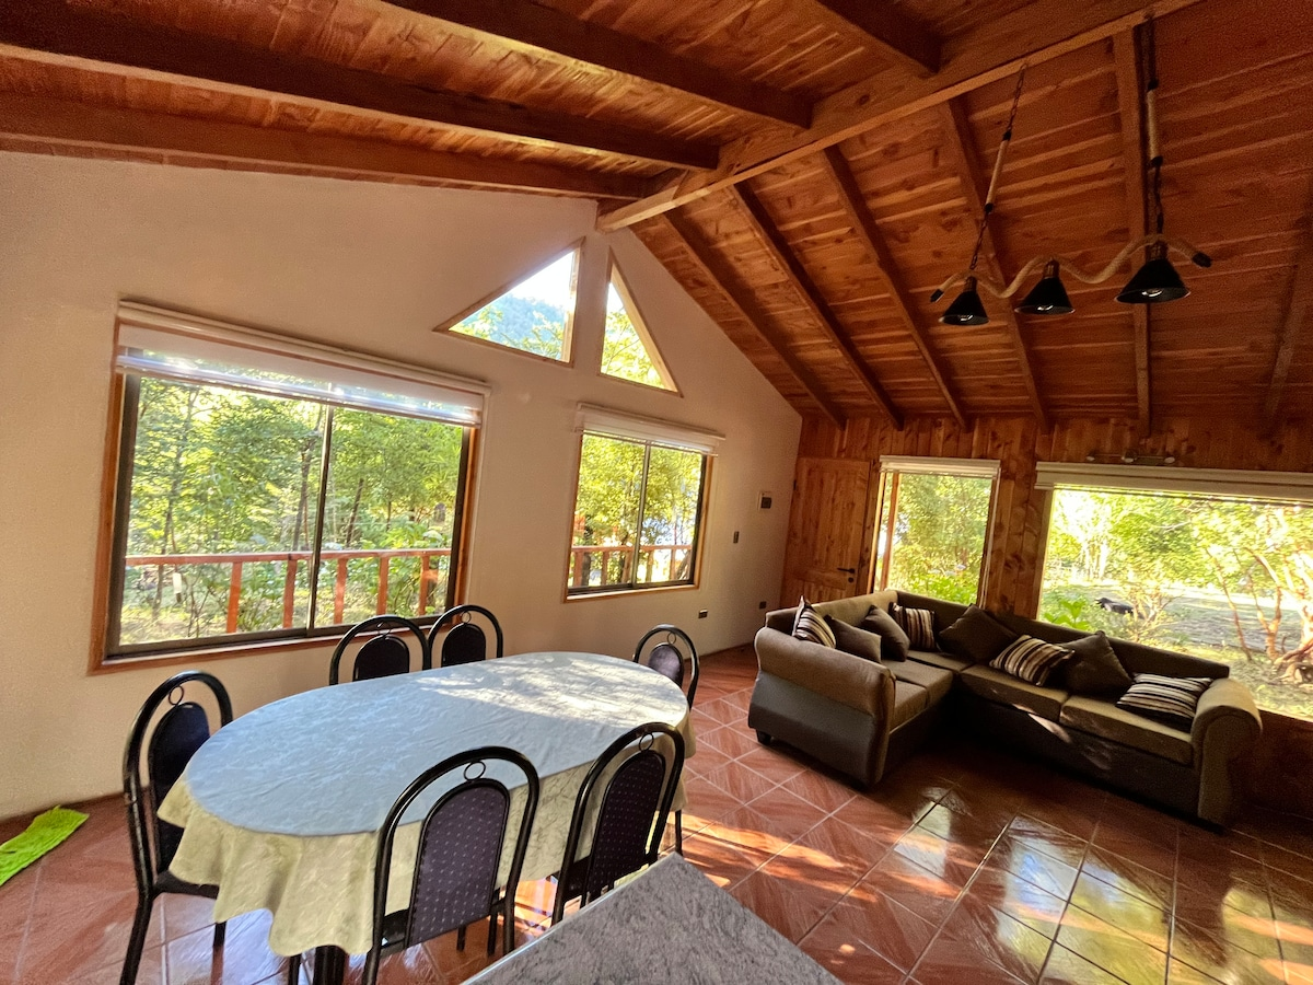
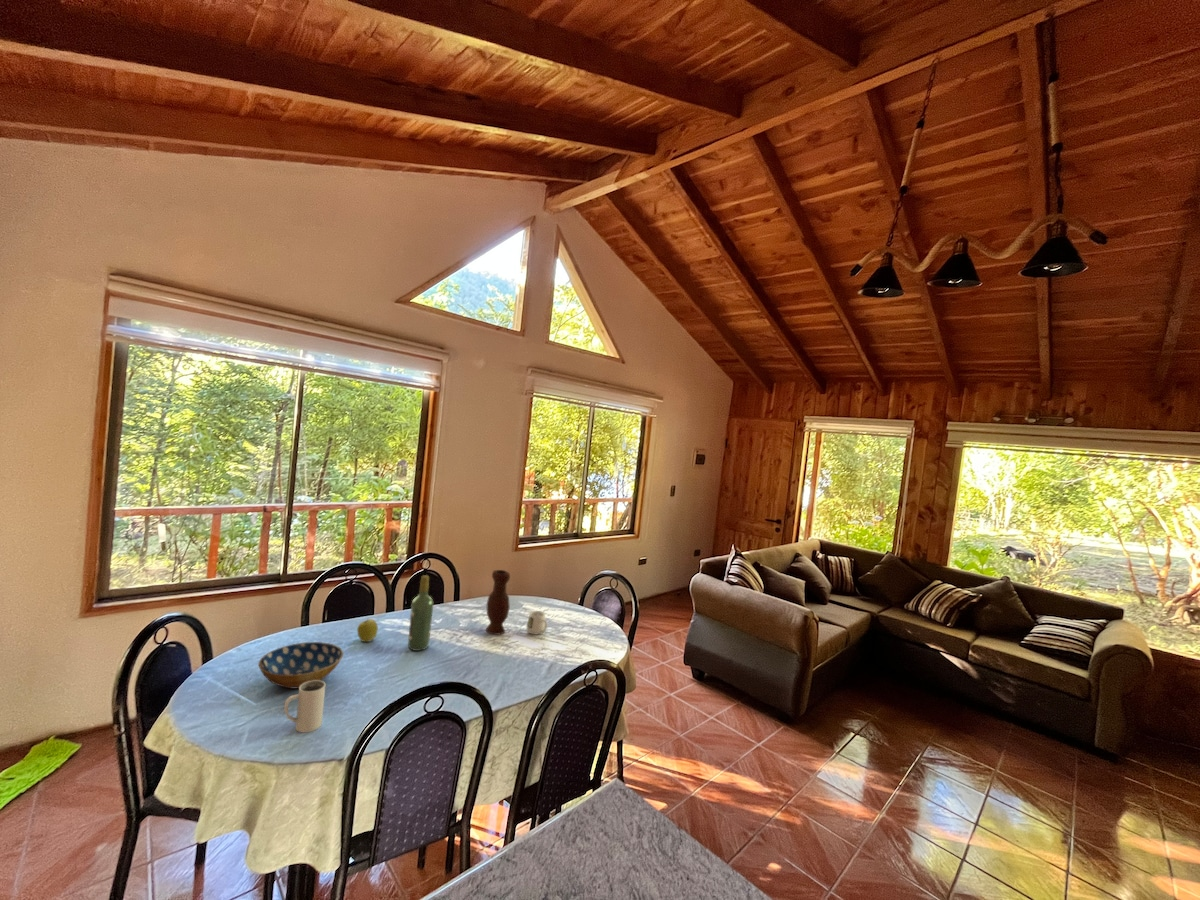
+ mug [283,680,326,733]
+ apple [356,617,379,643]
+ bowl [257,641,344,689]
+ vase [485,569,511,636]
+ wine bottle [407,574,435,652]
+ mug [525,610,548,635]
